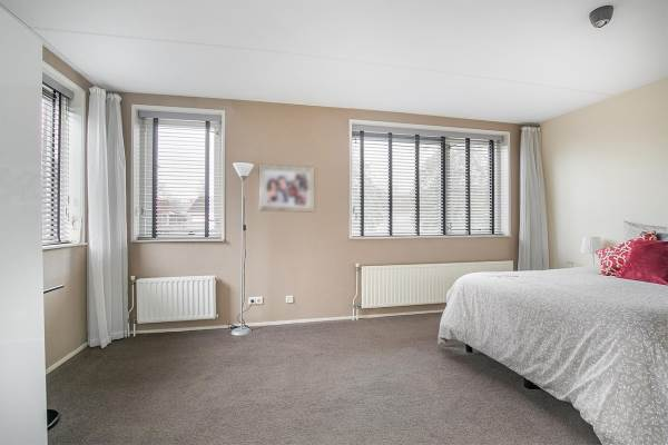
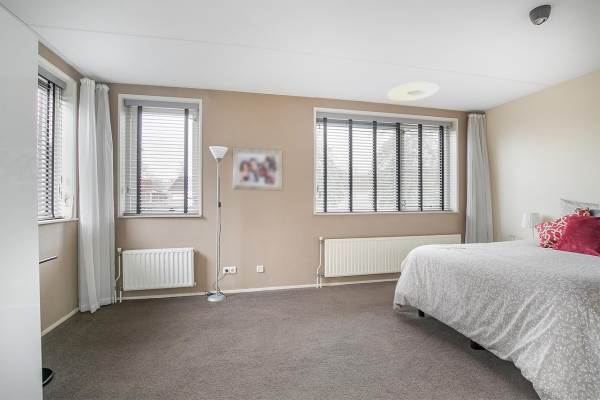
+ ceiling light [387,81,440,102]
